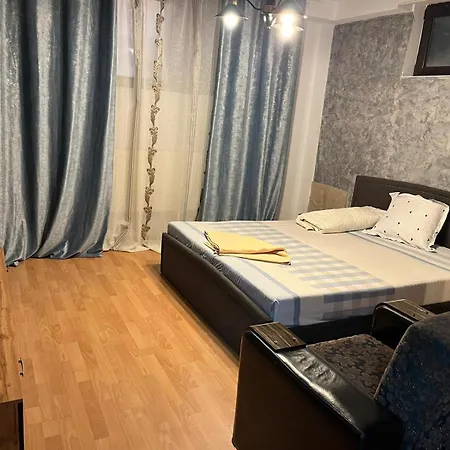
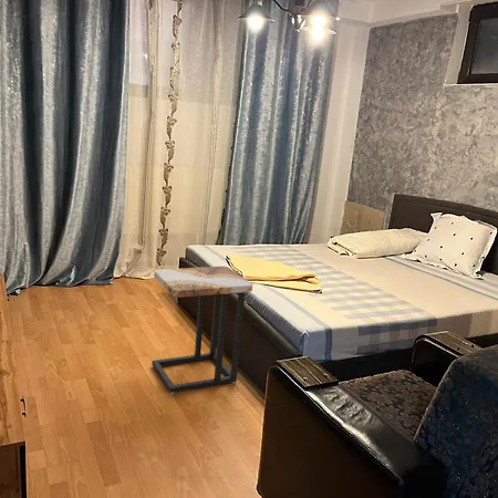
+ side table [151,266,253,395]
